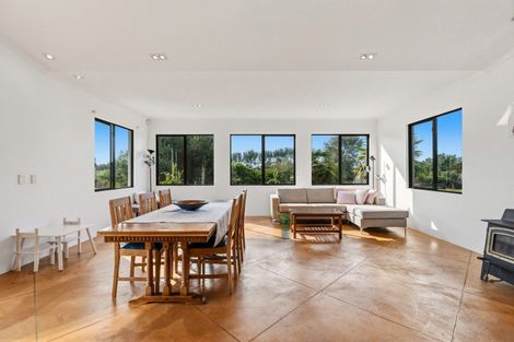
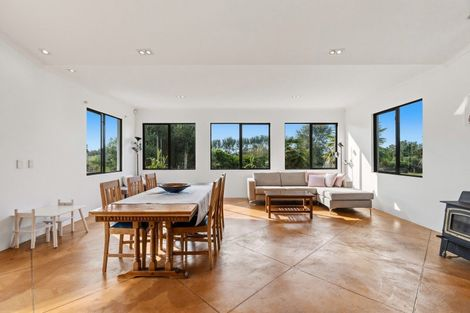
- potted plant [274,210,295,239]
